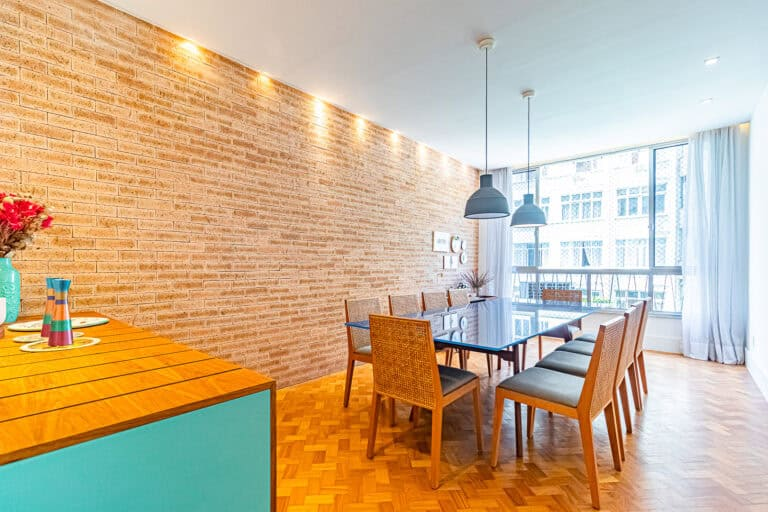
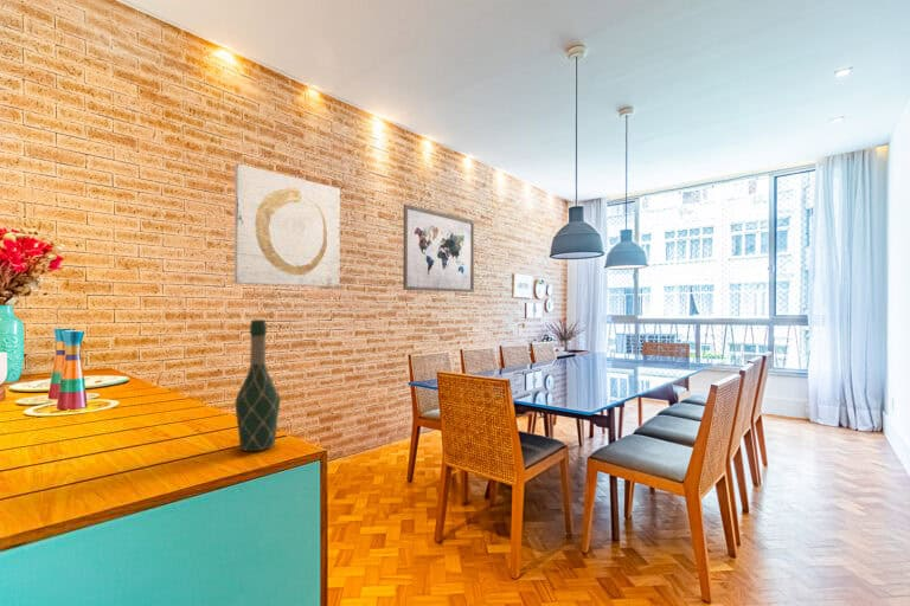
+ wall art [233,163,341,288]
+ wine bottle [233,318,281,452]
+ wall art [402,204,475,294]
